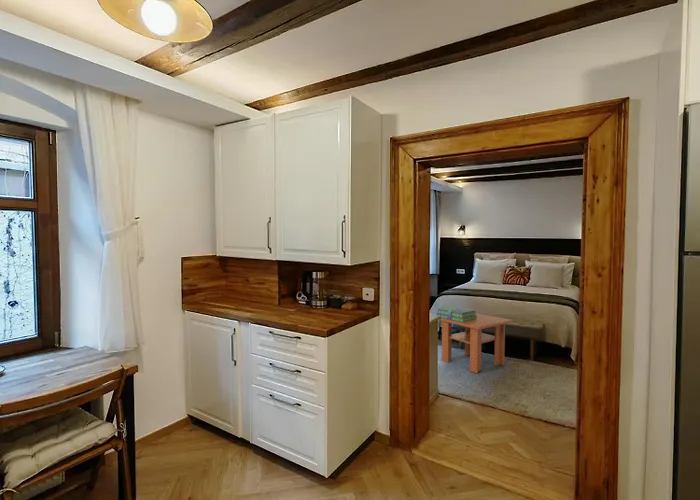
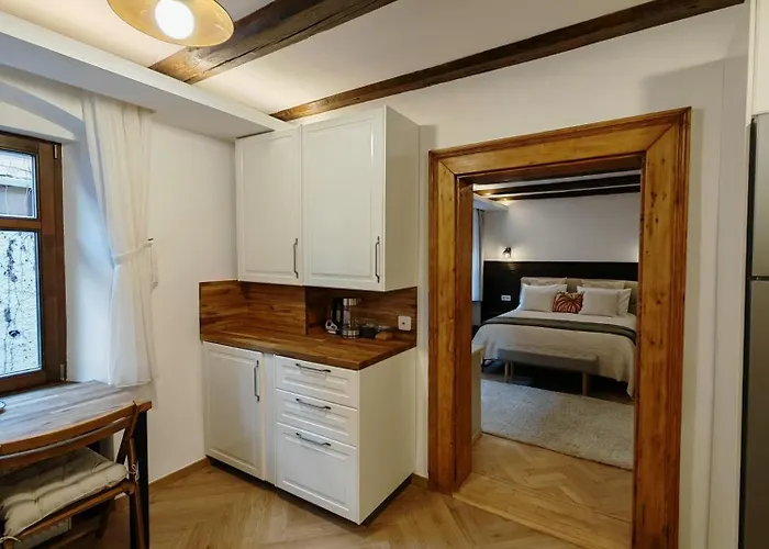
- coffee table [440,312,514,374]
- stack of books [435,305,477,322]
